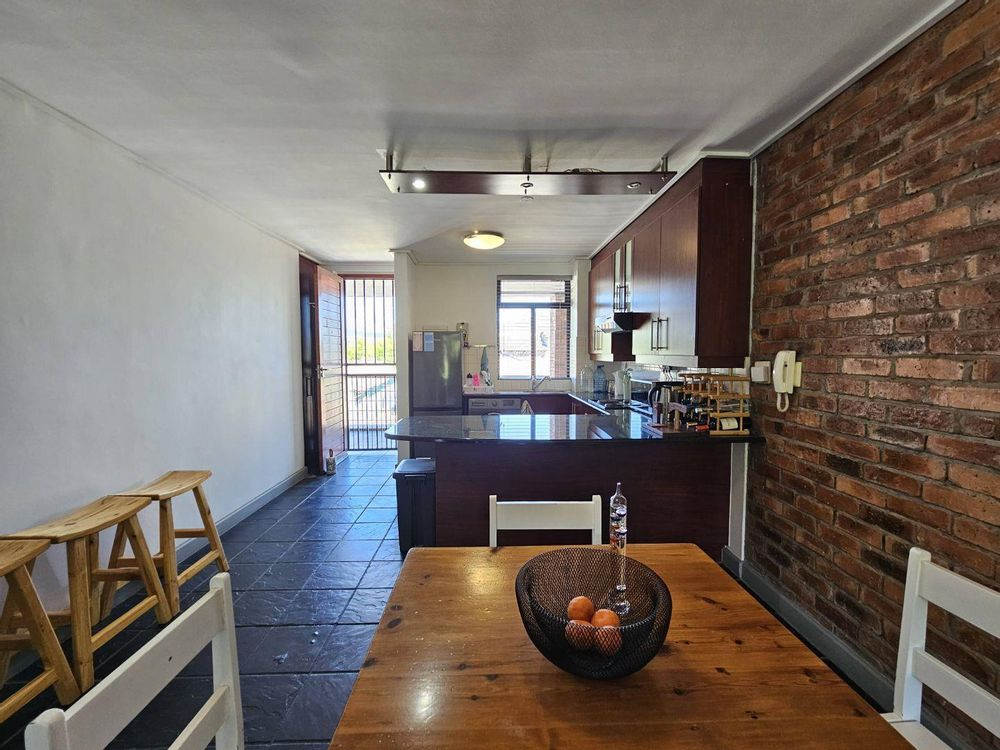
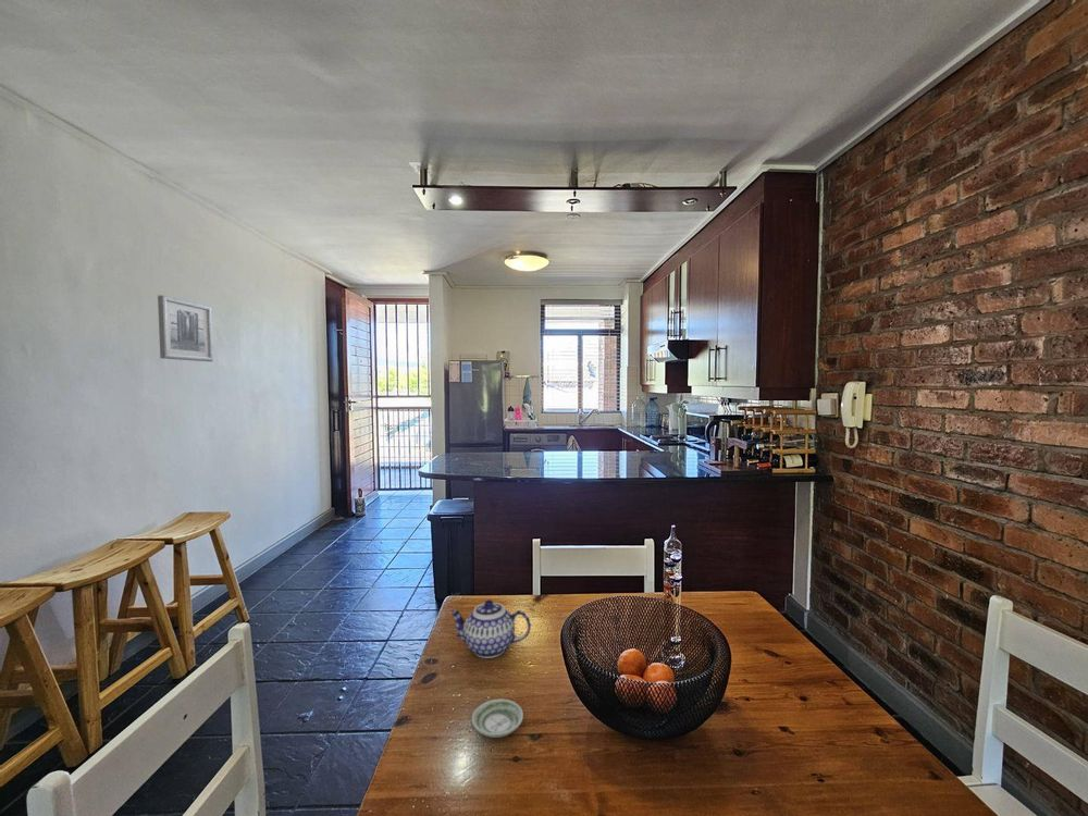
+ teapot [449,598,532,659]
+ saucer [471,697,524,739]
+ wall art [157,295,214,362]
